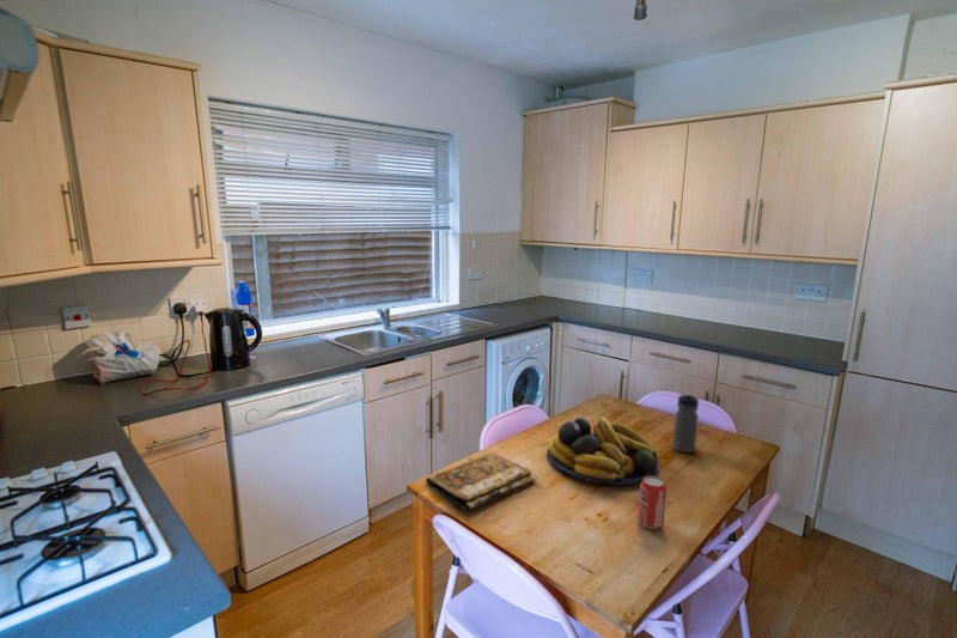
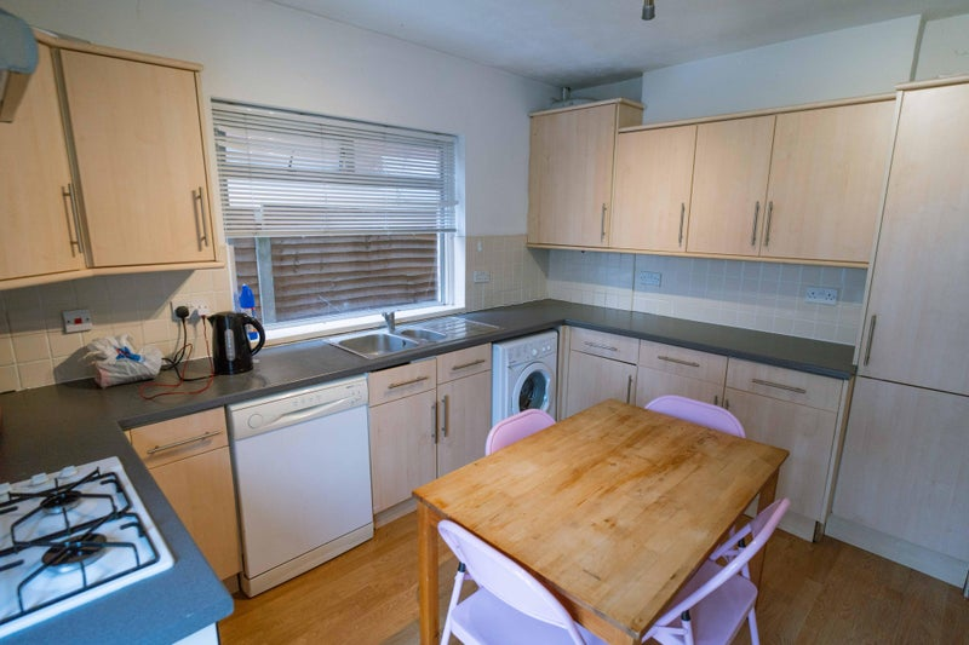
- beverage can [636,476,668,530]
- water bottle [671,391,700,454]
- fruit bowl [545,417,660,486]
- book [425,452,538,512]
